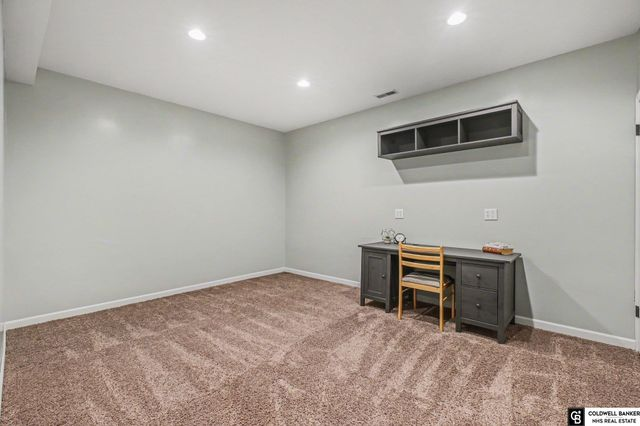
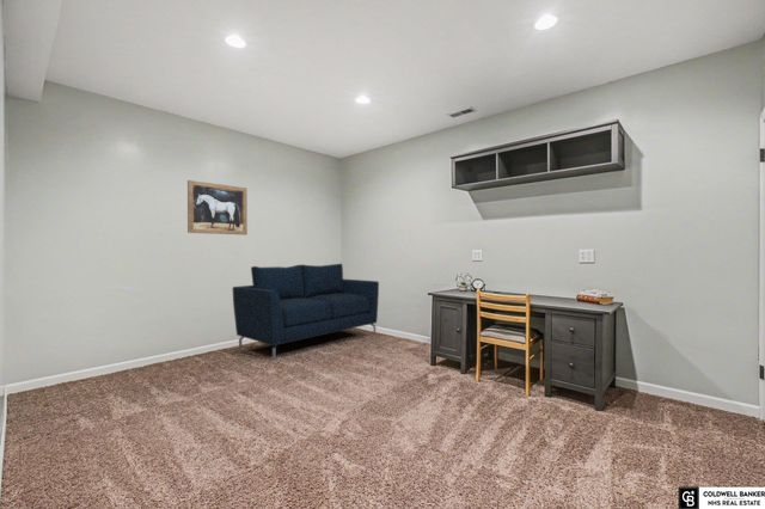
+ wall art [186,179,249,237]
+ sofa [232,263,380,361]
